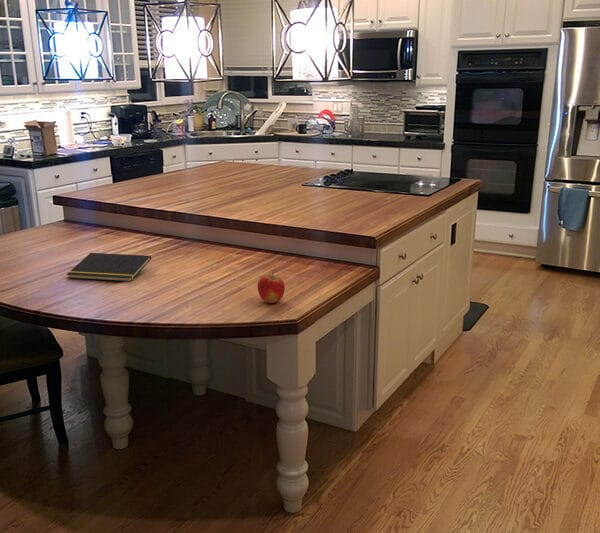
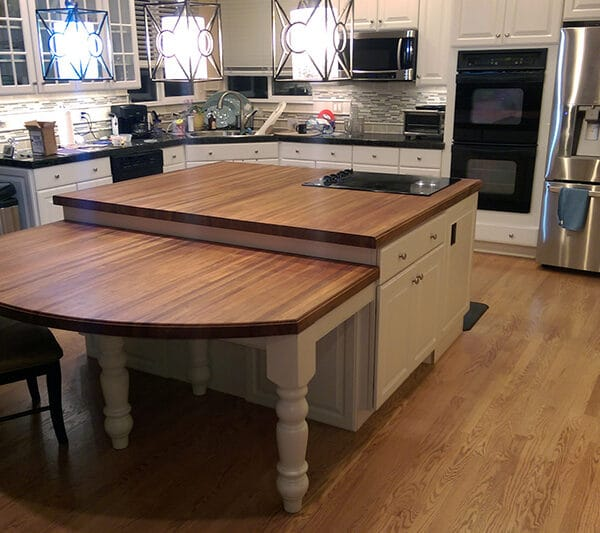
- notepad [66,252,152,283]
- apple [257,271,286,304]
